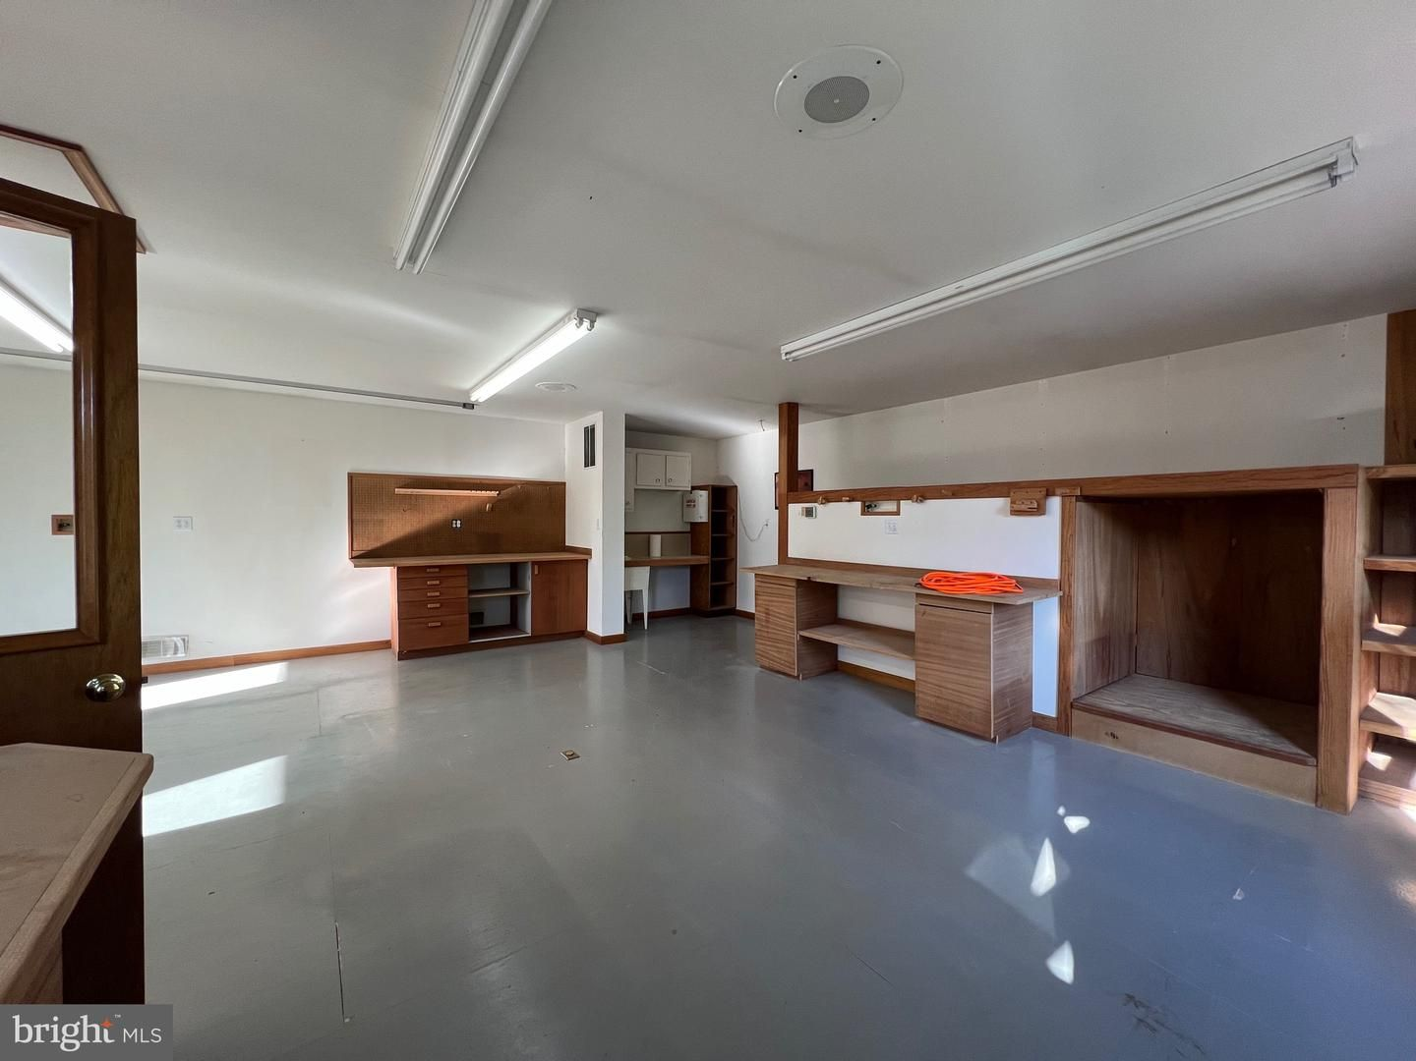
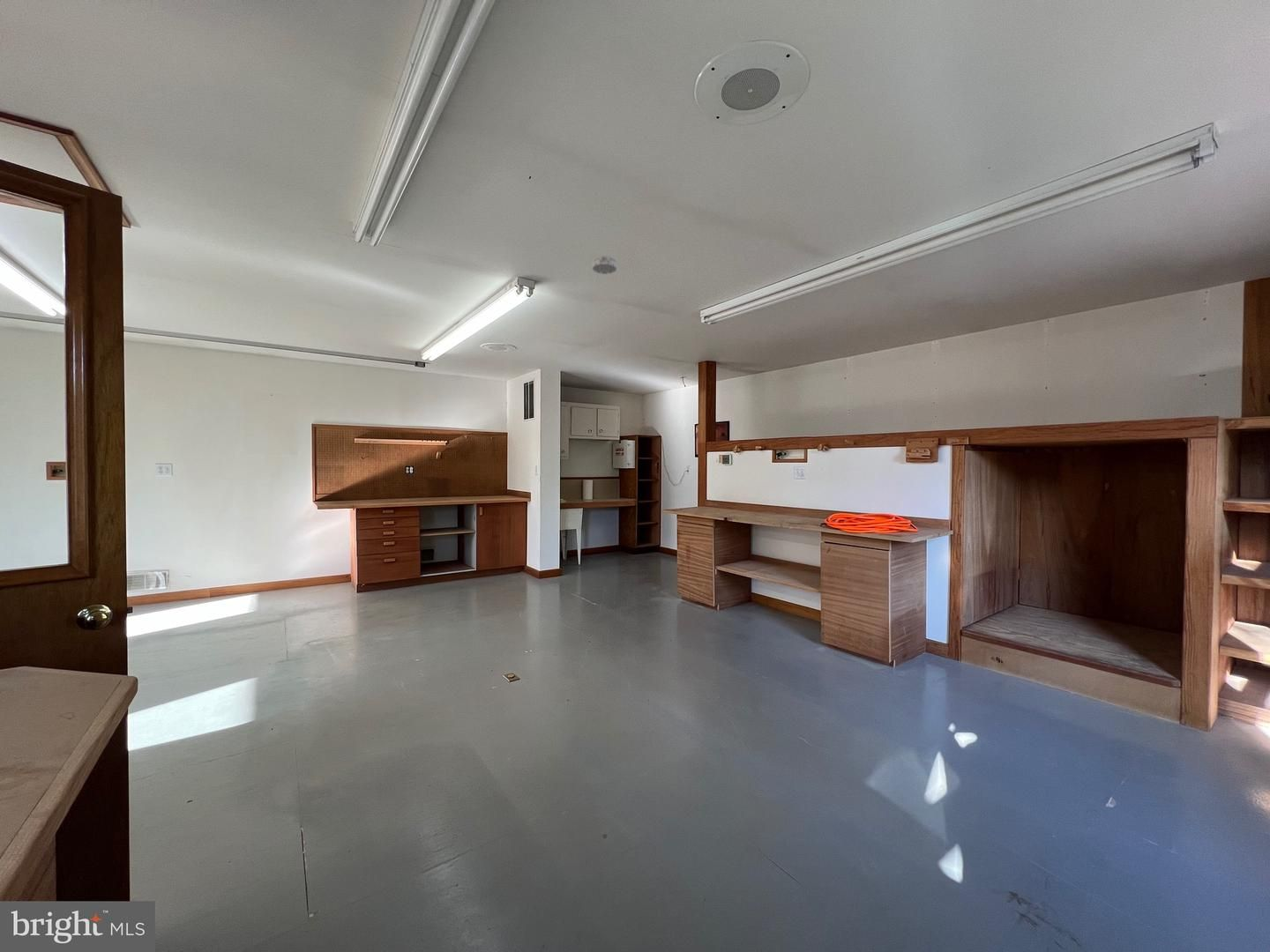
+ smoke detector [592,255,617,275]
